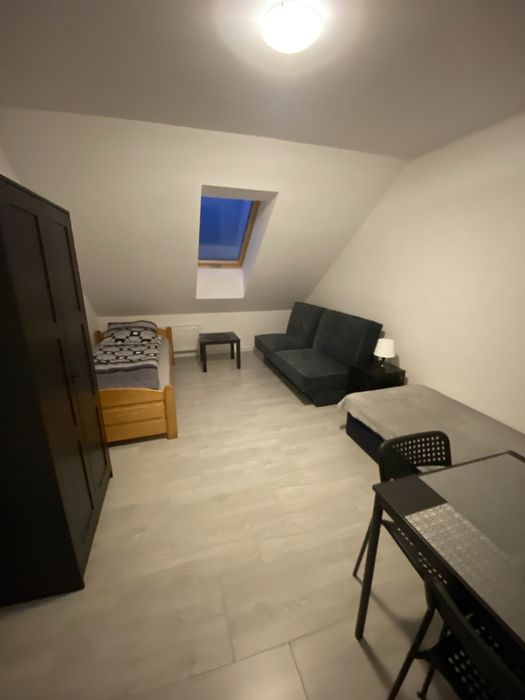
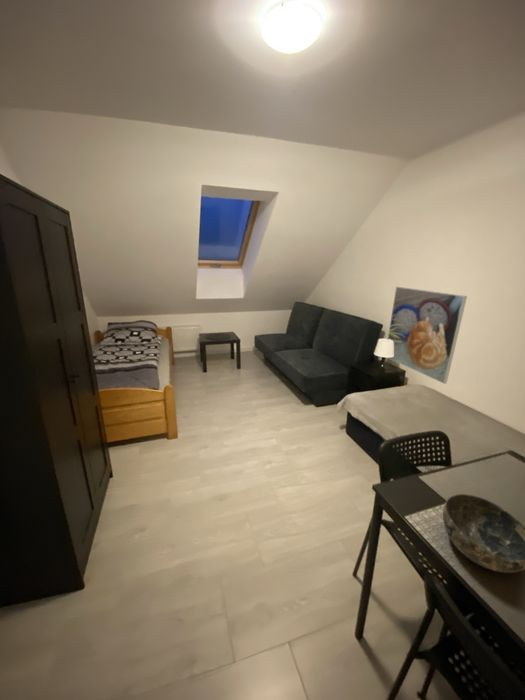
+ bowl [442,493,525,574]
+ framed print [387,286,468,385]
